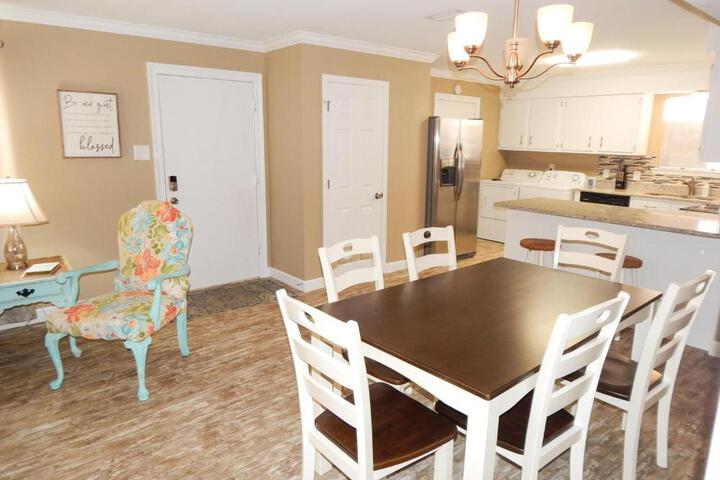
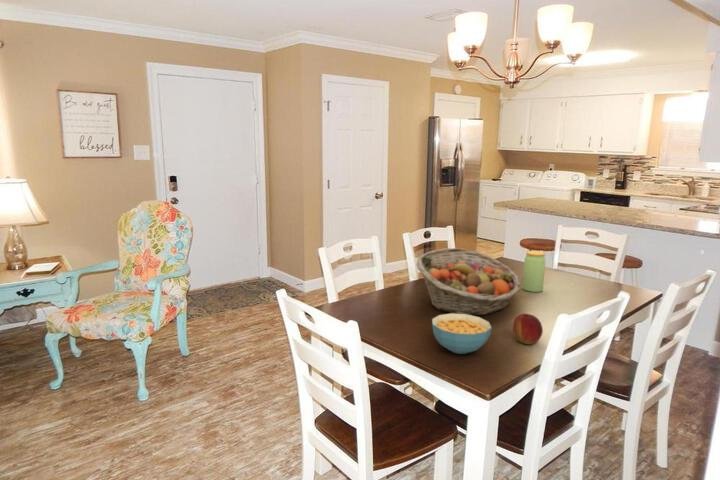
+ jar [521,250,546,293]
+ apple [512,313,544,345]
+ fruit basket [415,247,522,316]
+ cereal bowl [431,313,493,355]
